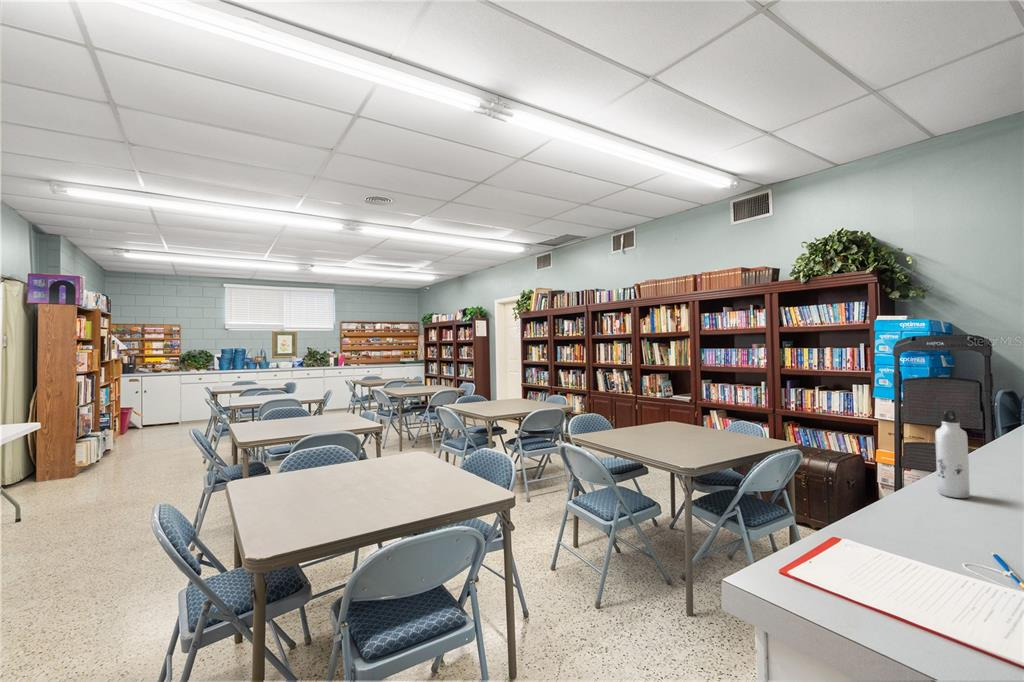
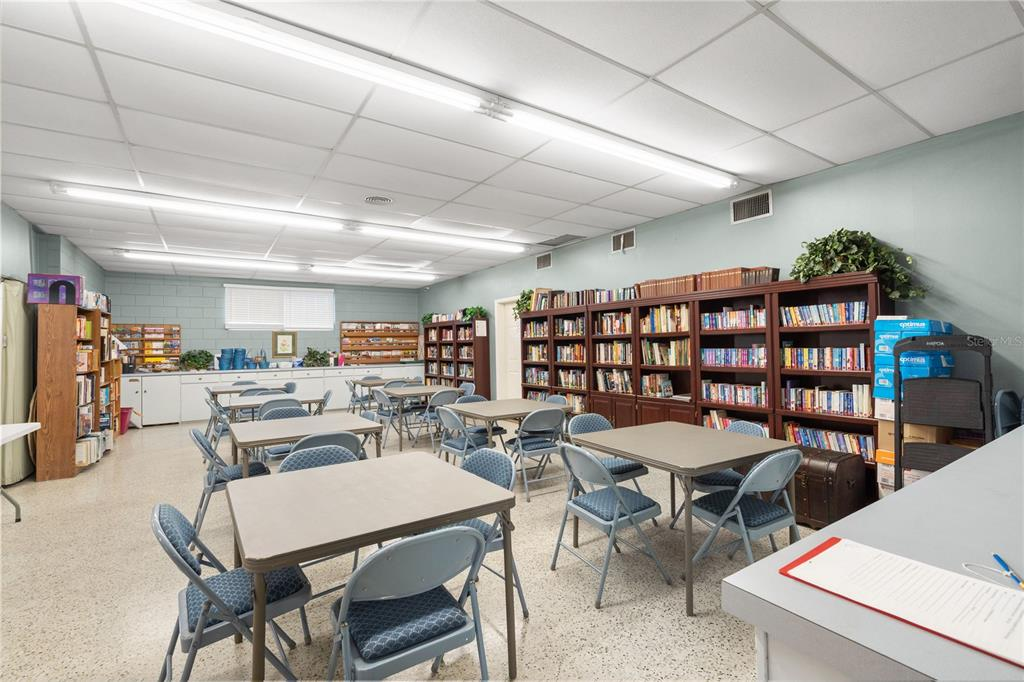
- water bottle [934,409,971,499]
